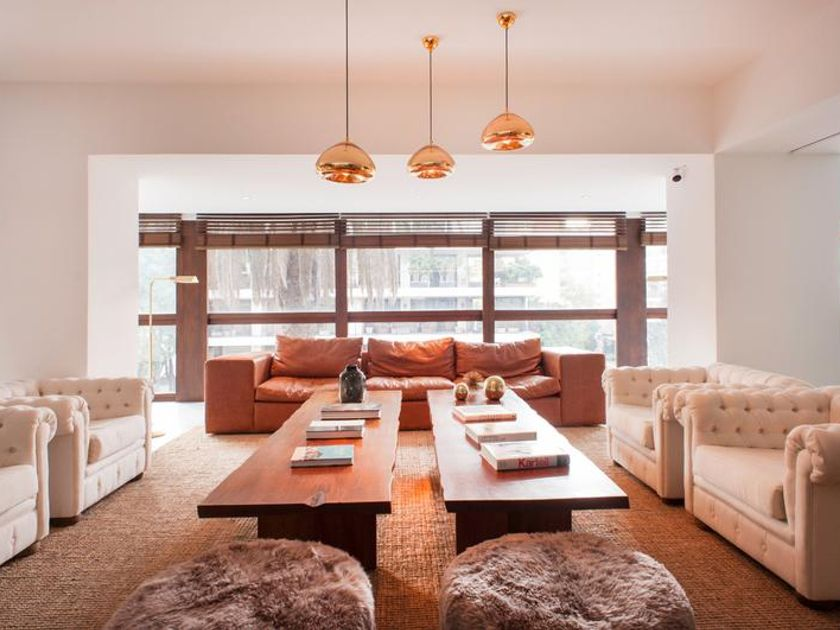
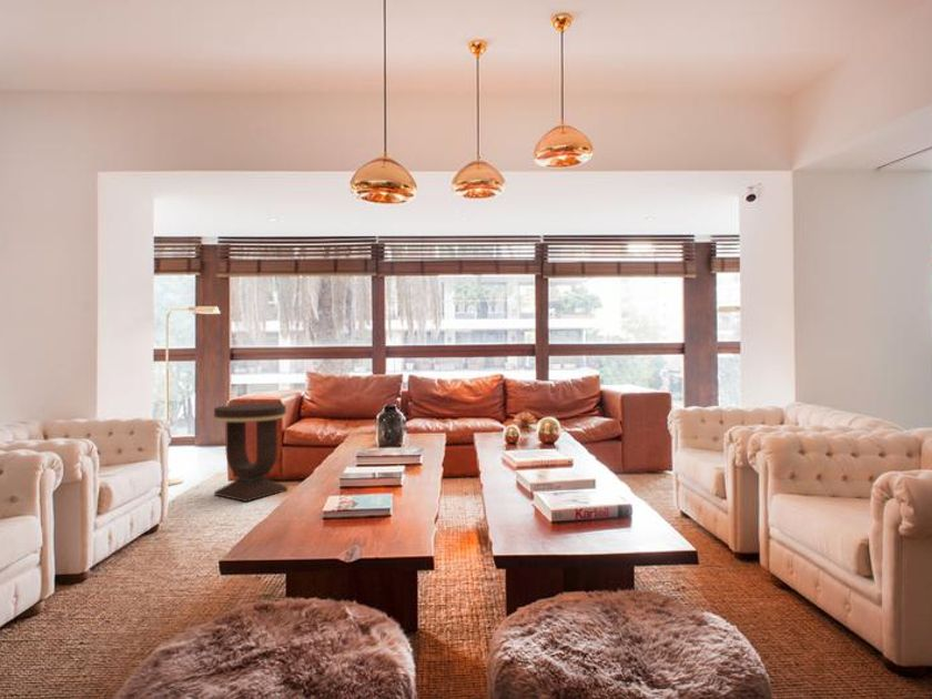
+ side table [213,403,288,503]
